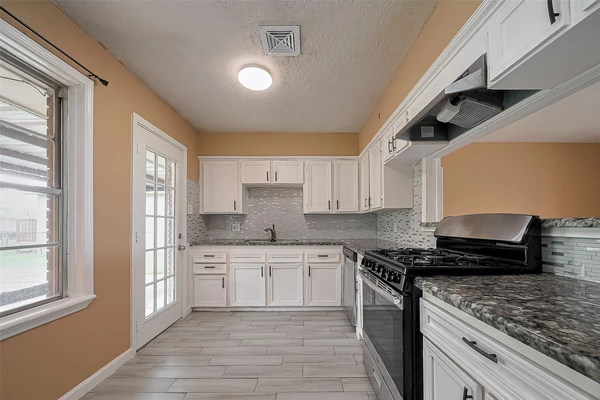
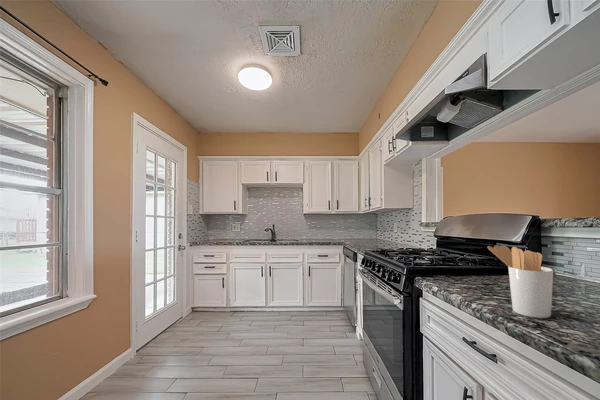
+ utensil holder [487,244,554,319]
